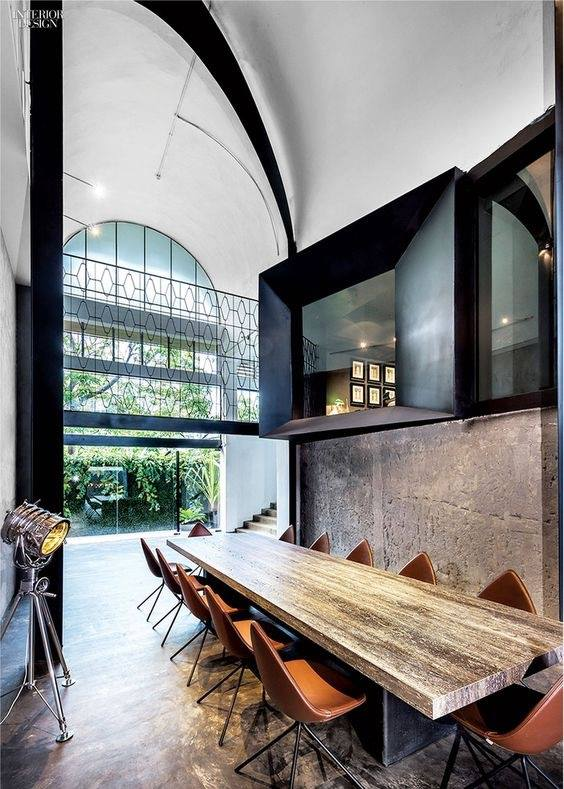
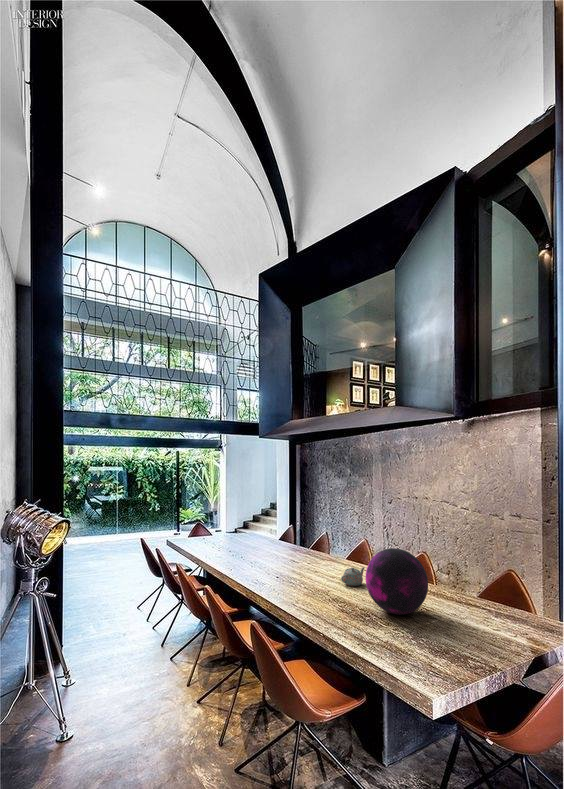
+ decorative orb [365,547,429,616]
+ teapot [340,566,366,587]
